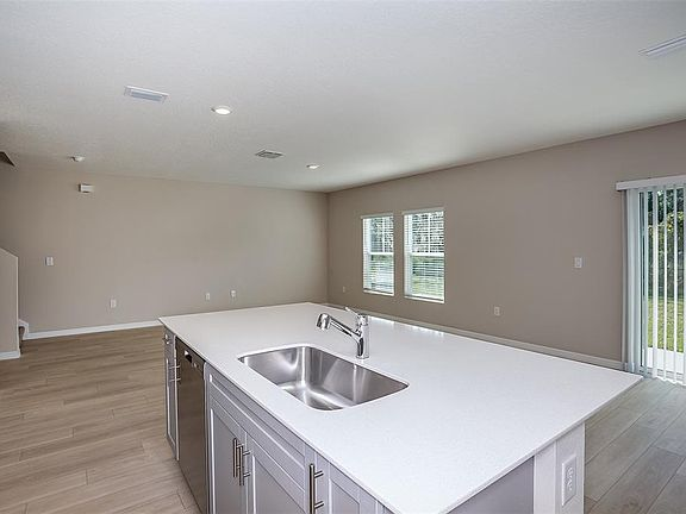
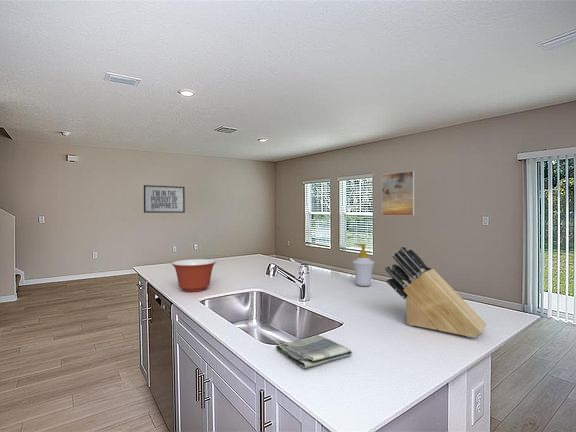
+ soap bottle [352,242,375,287]
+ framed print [381,170,415,217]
+ mirror [143,184,186,214]
+ dish towel [275,334,353,369]
+ knife block [384,245,487,338]
+ mixing bowl [171,258,217,293]
